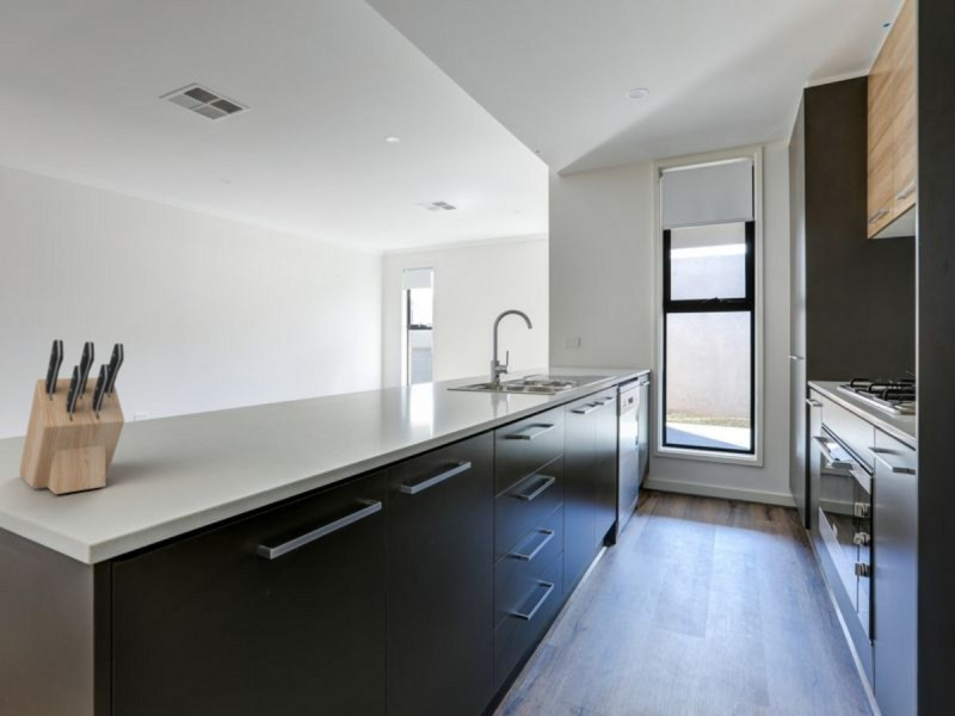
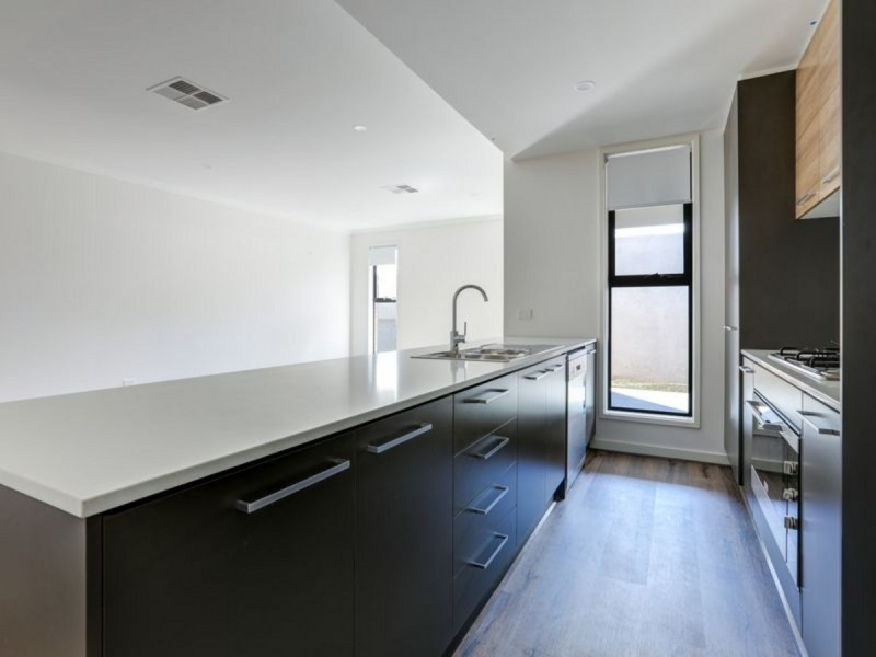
- knife block [18,339,125,495]
